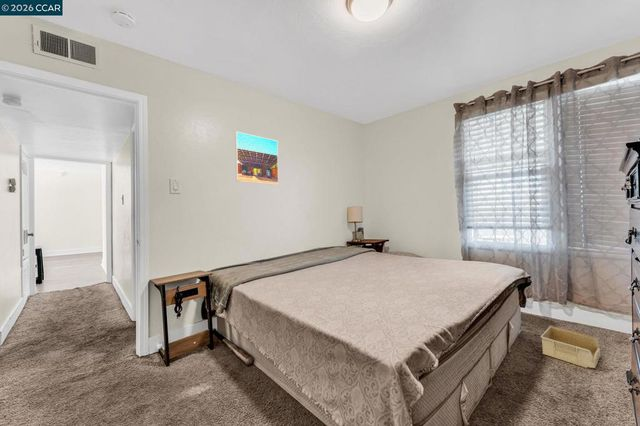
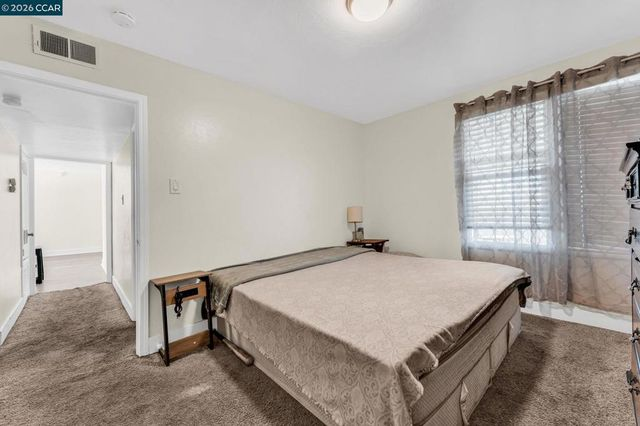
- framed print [234,131,279,186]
- storage bin [540,325,601,369]
